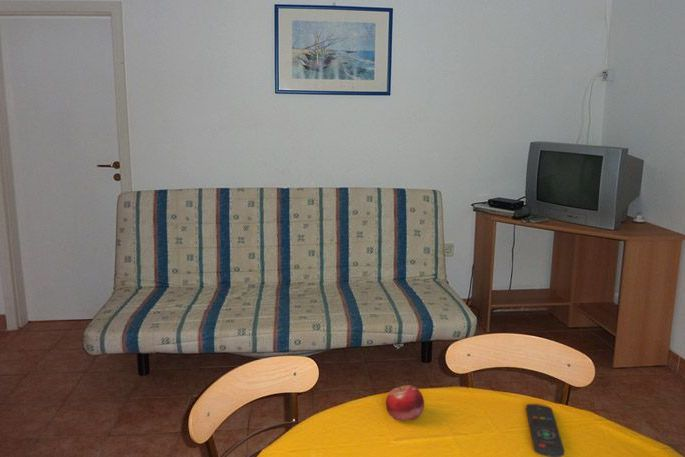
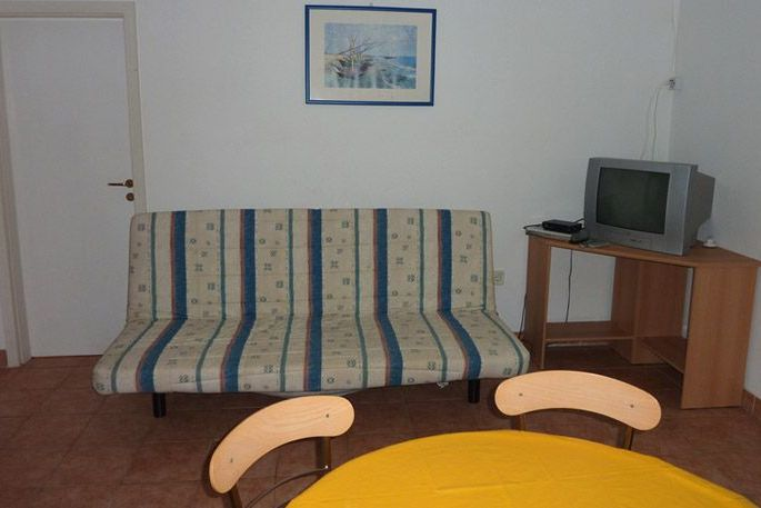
- fruit [385,384,425,421]
- remote control [525,403,565,457]
